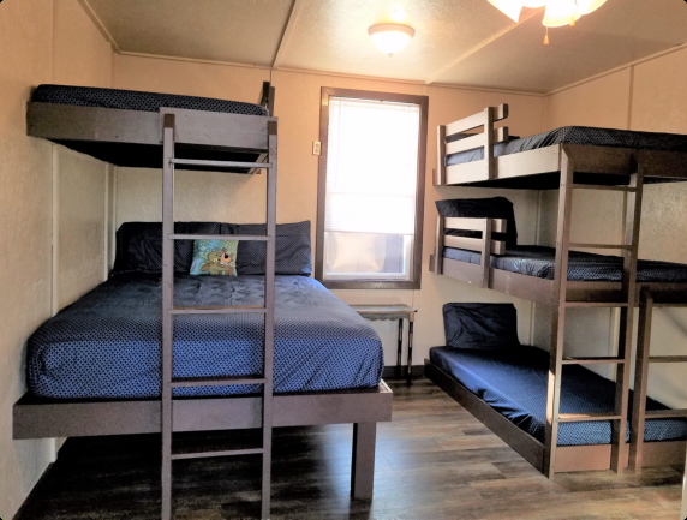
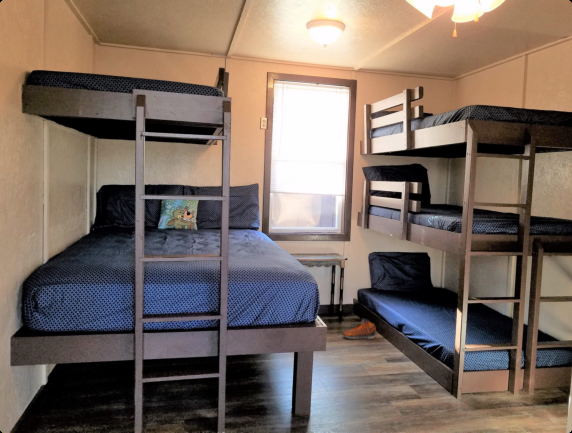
+ sneaker [341,317,377,340]
